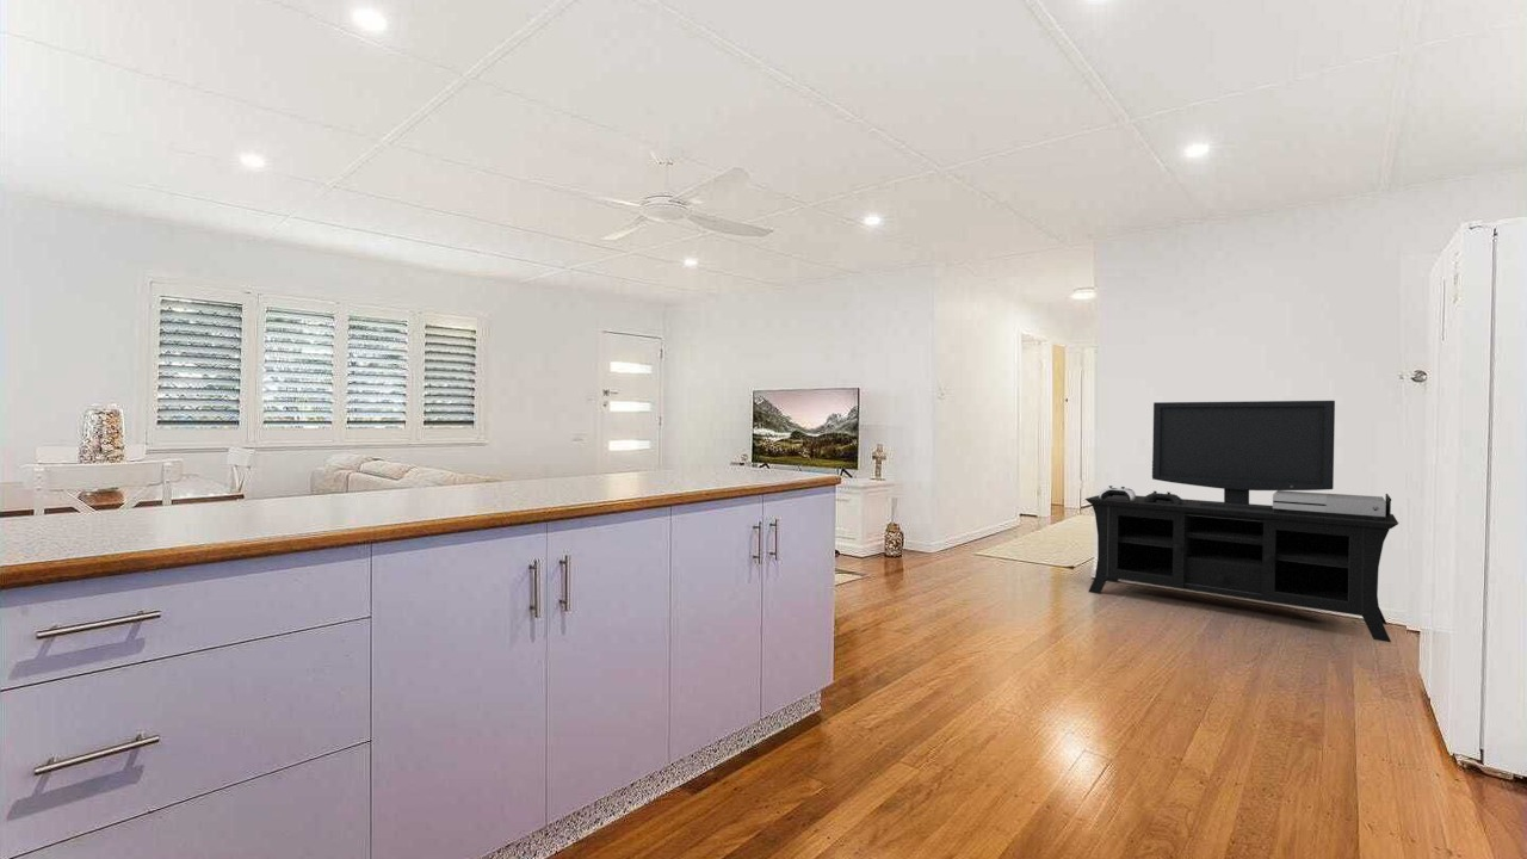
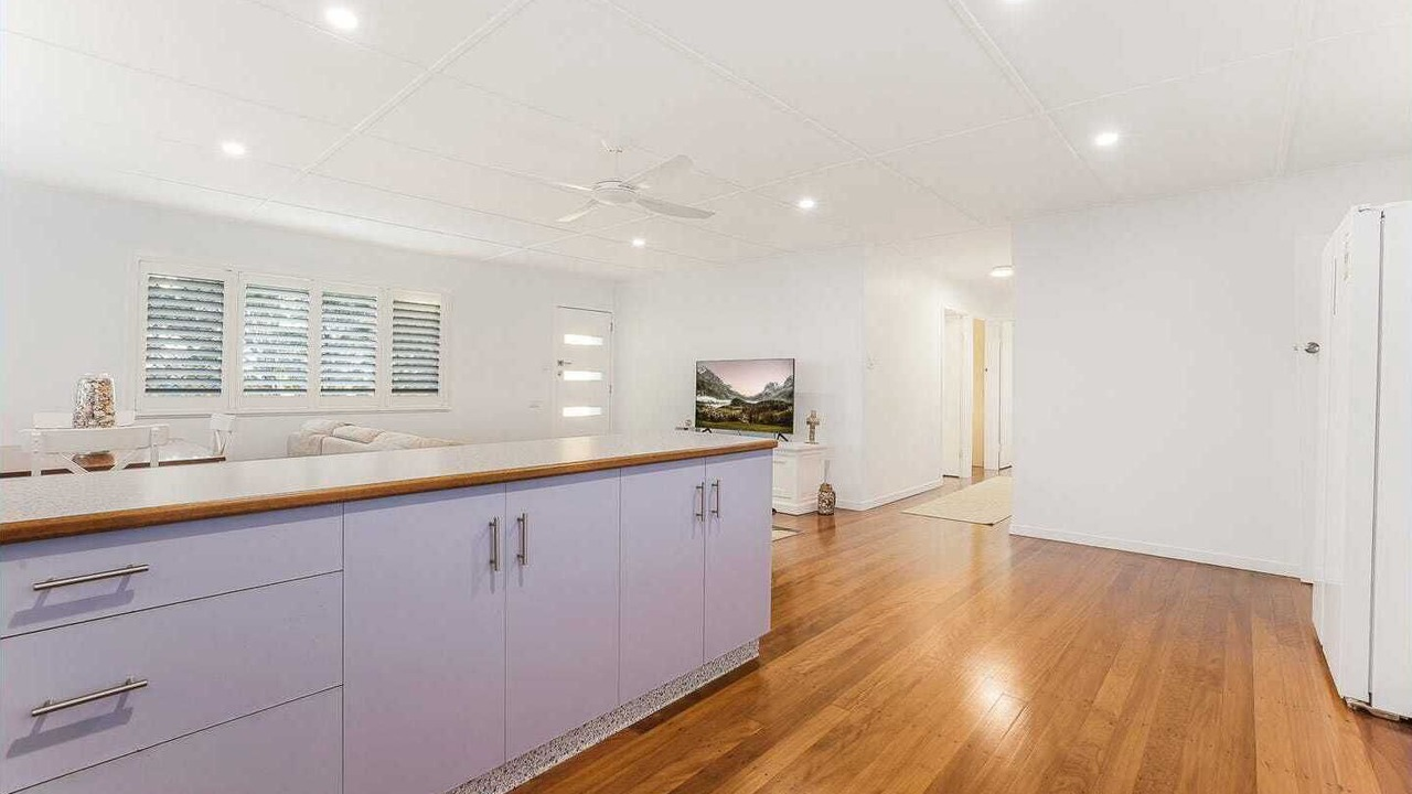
- media console [1084,400,1399,643]
